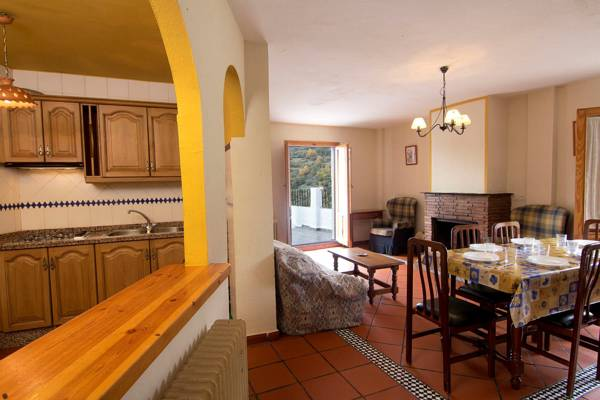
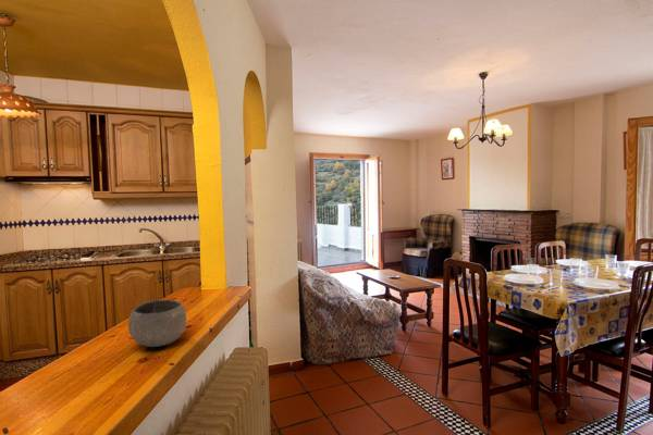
+ bowl [127,299,187,348]
